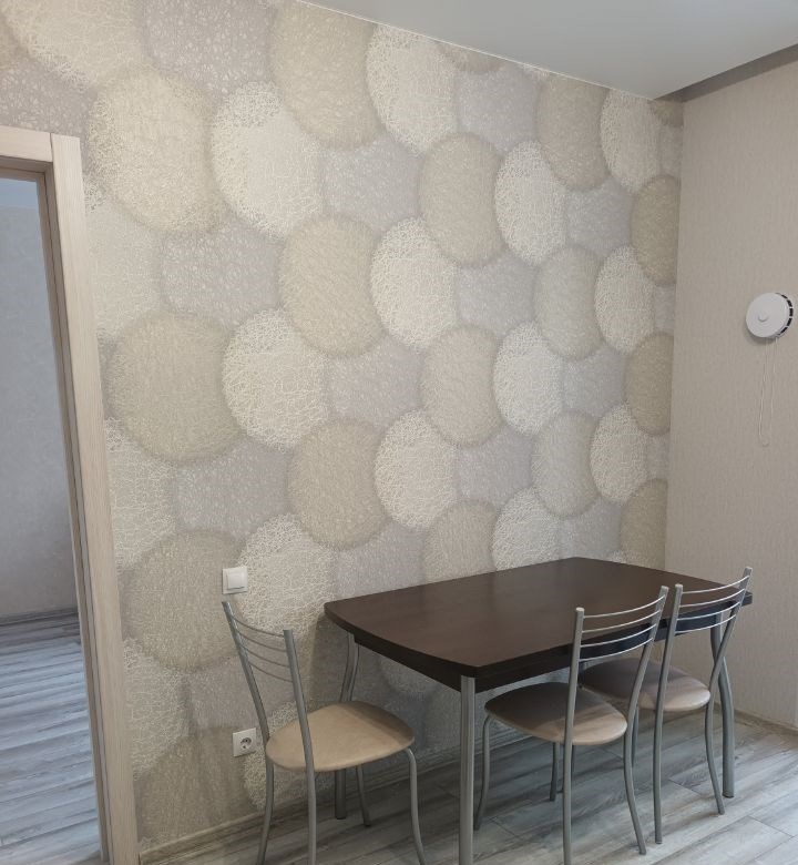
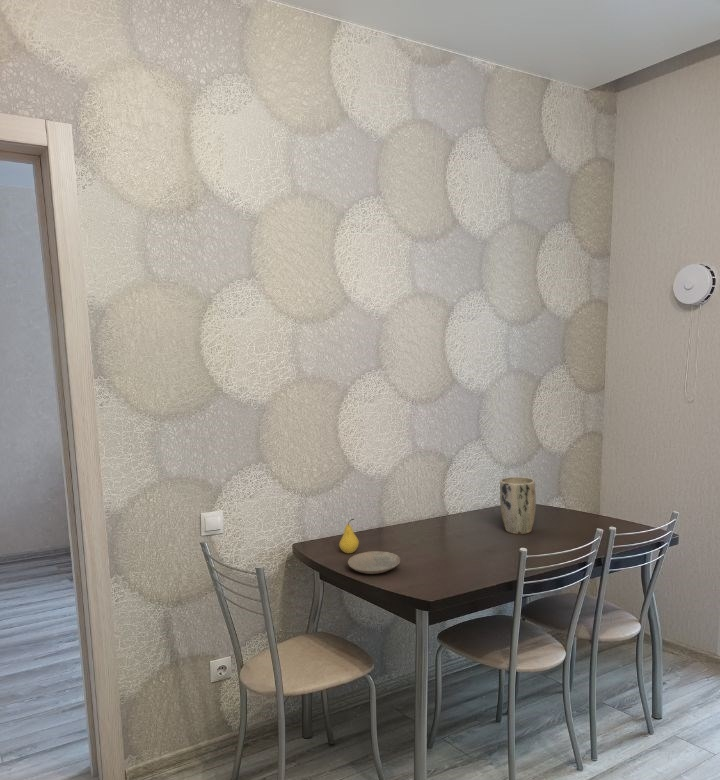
+ fruit [338,518,360,554]
+ plate [347,550,401,575]
+ plant pot [499,476,537,535]
